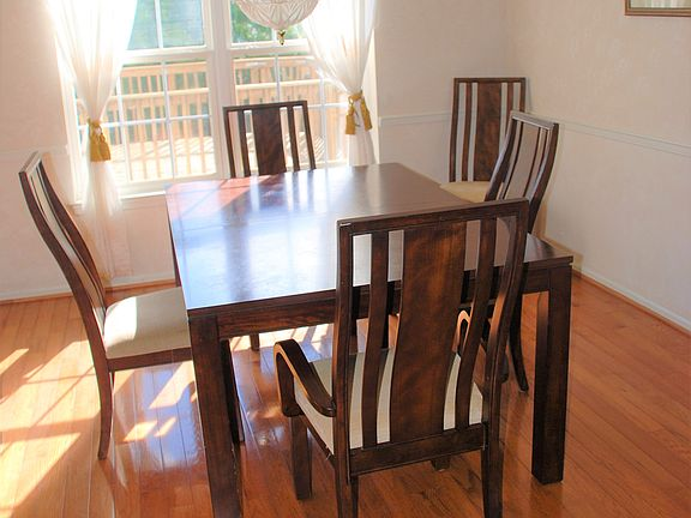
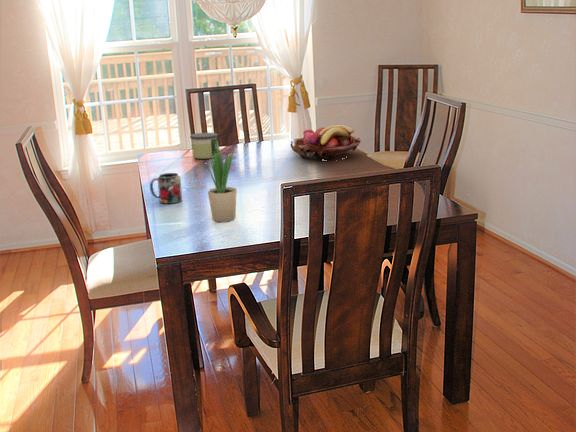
+ potted plant [206,138,238,223]
+ mug [149,172,183,205]
+ candle [189,132,219,160]
+ fruit basket [289,124,362,161]
